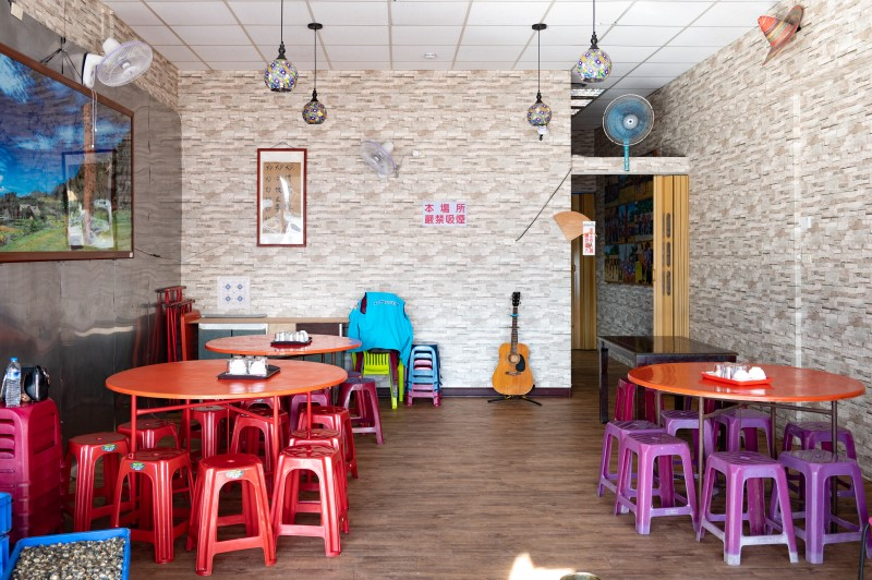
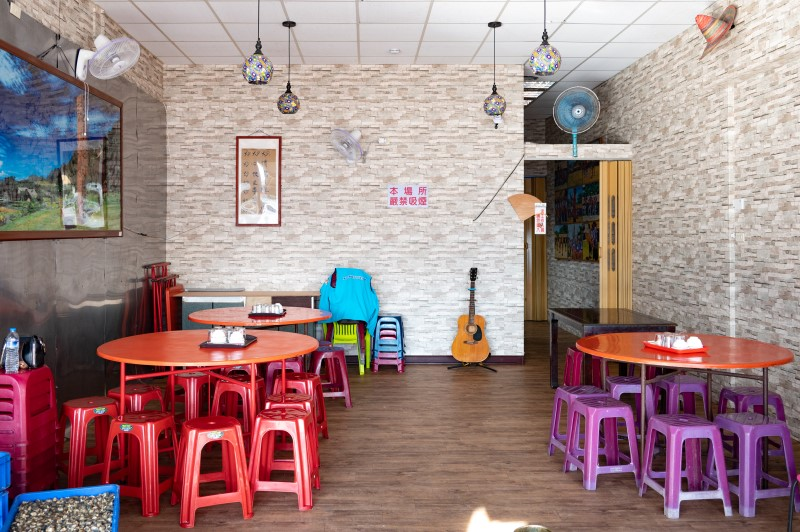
- wall art [217,275,252,310]
